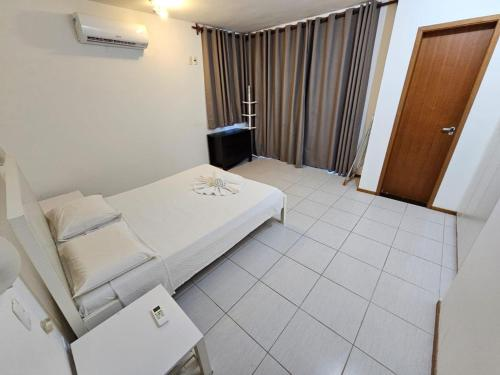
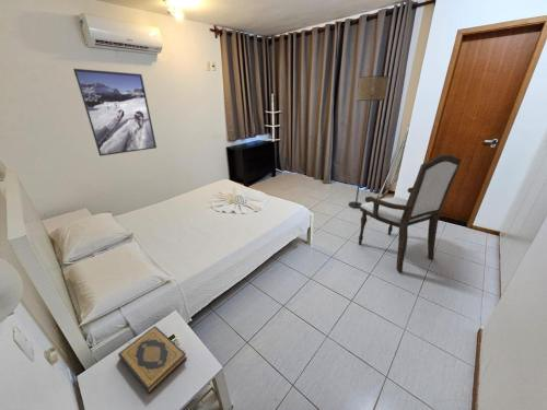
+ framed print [72,68,158,157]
+ floor lamp [347,74,391,209]
+ armchair [358,153,463,273]
+ hardback book [117,325,188,395]
